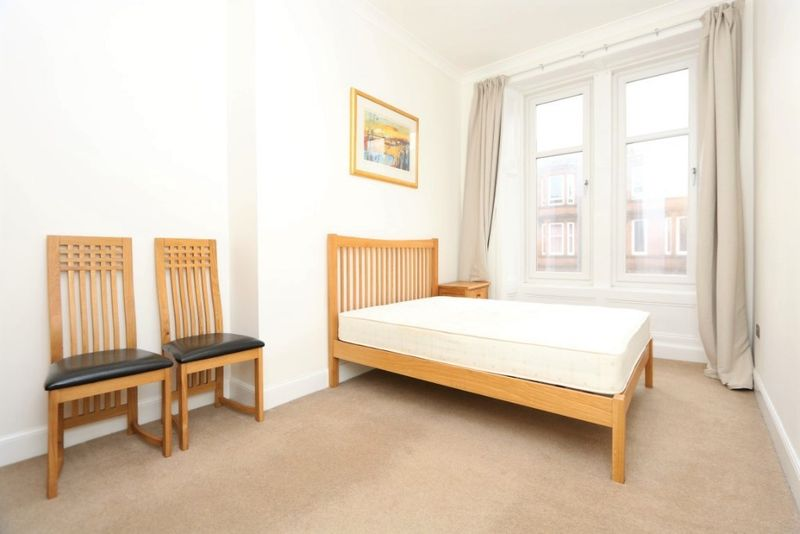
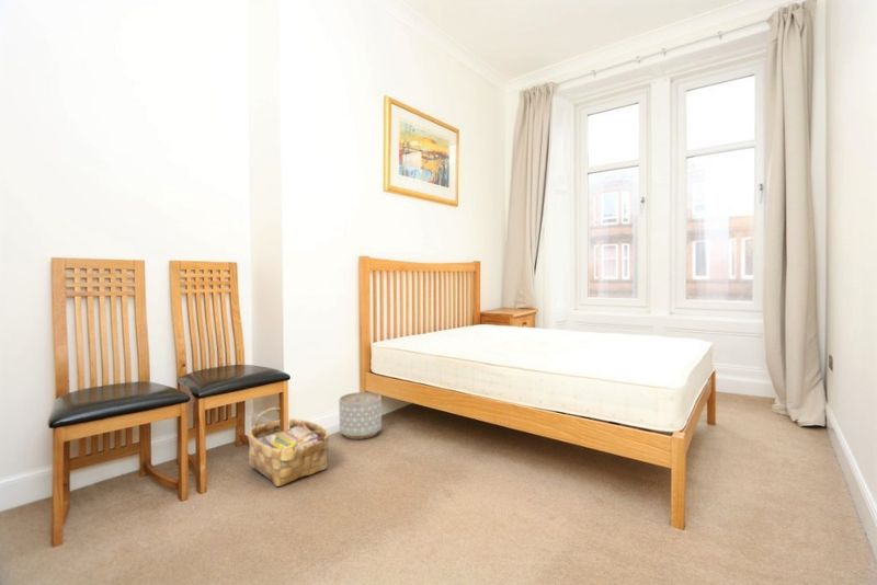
+ woven basket [247,406,330,487]
+ planter [338,391,383,440]
